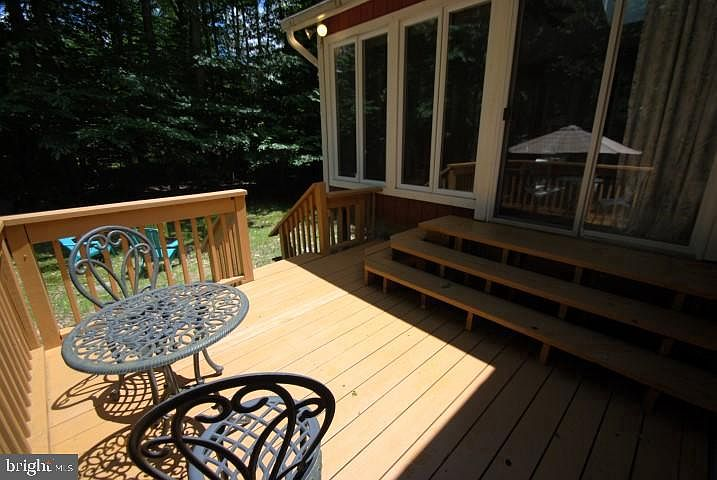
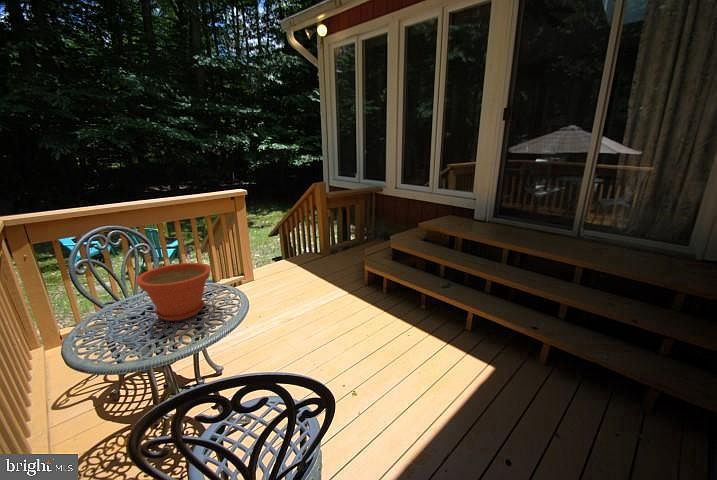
+ plant pot [135,262,212,322]
